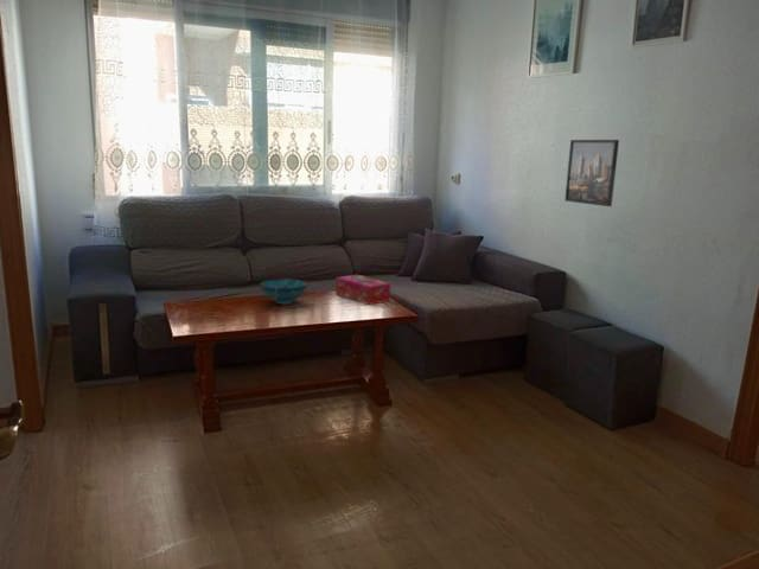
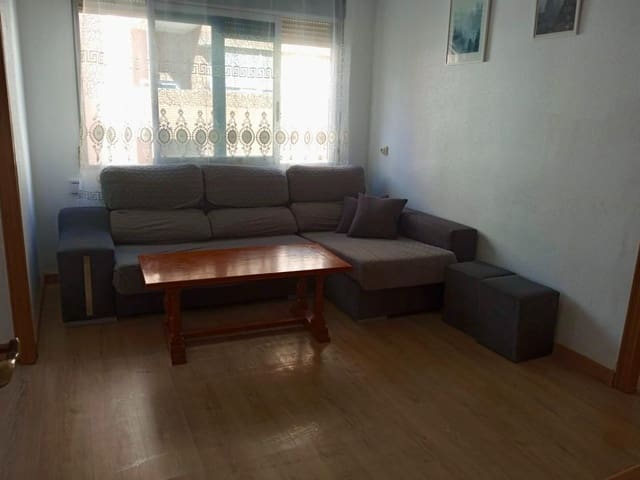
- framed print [563,139,620,207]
- decorative bowl [259,277,308,305]
- tissue box [334,274,391,306]
